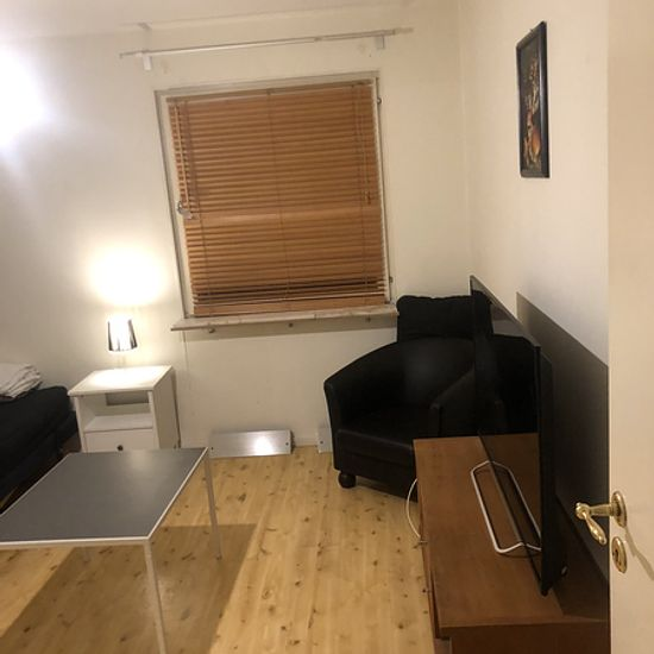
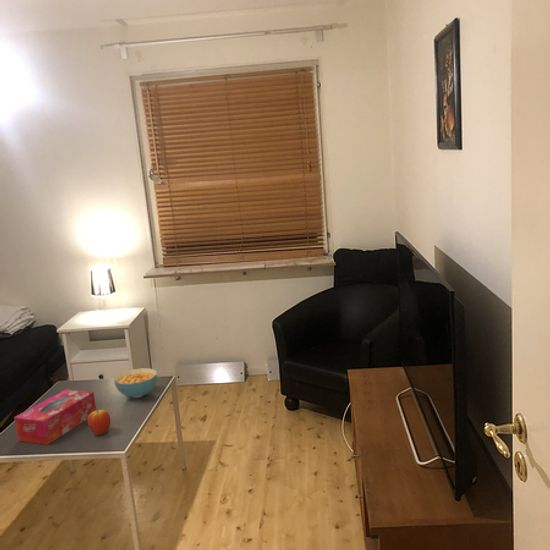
+ fruit [86,409,111,436]
+ cereal bowl [113,367,158,399]
+ tissue box [13,388,97,446]
